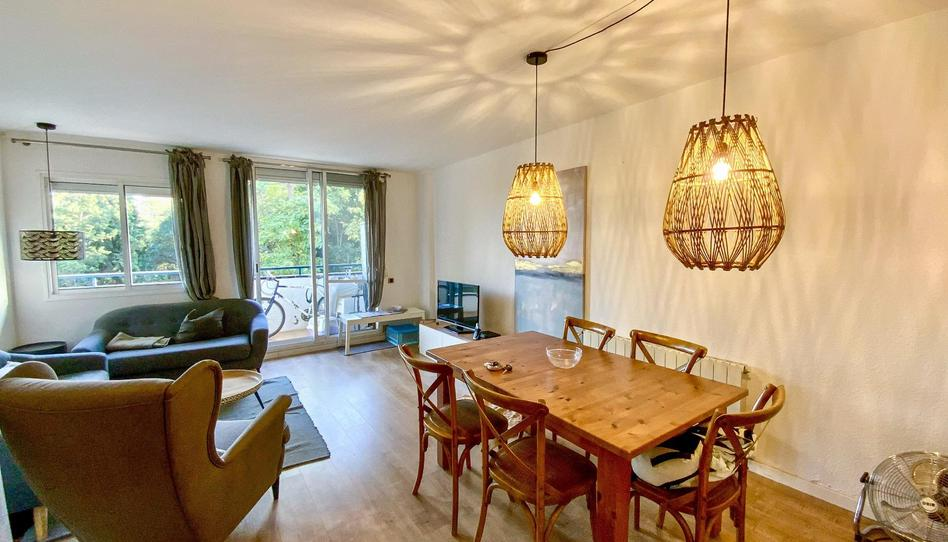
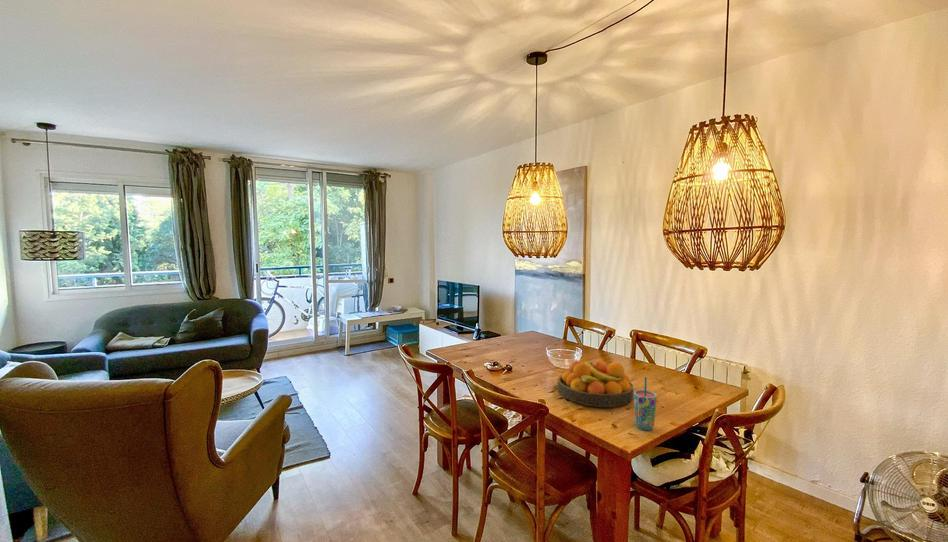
+ fruit bowl [557,359,634,408]
+ cup [633,376,658,431]
